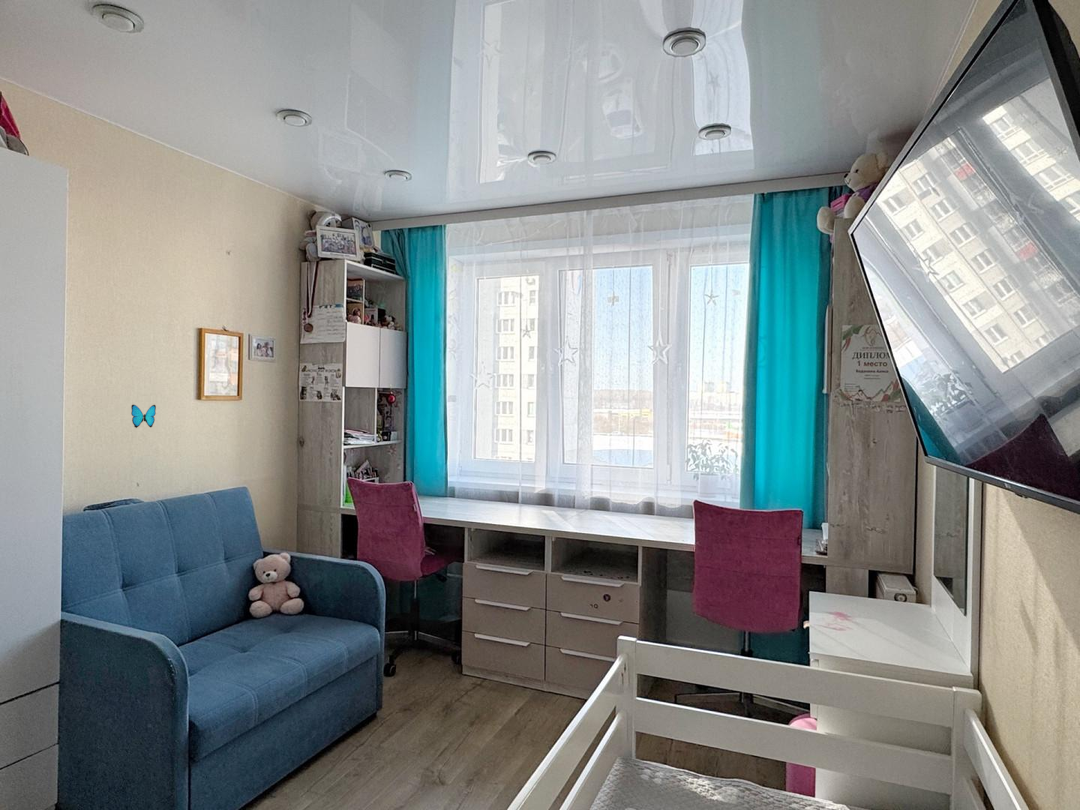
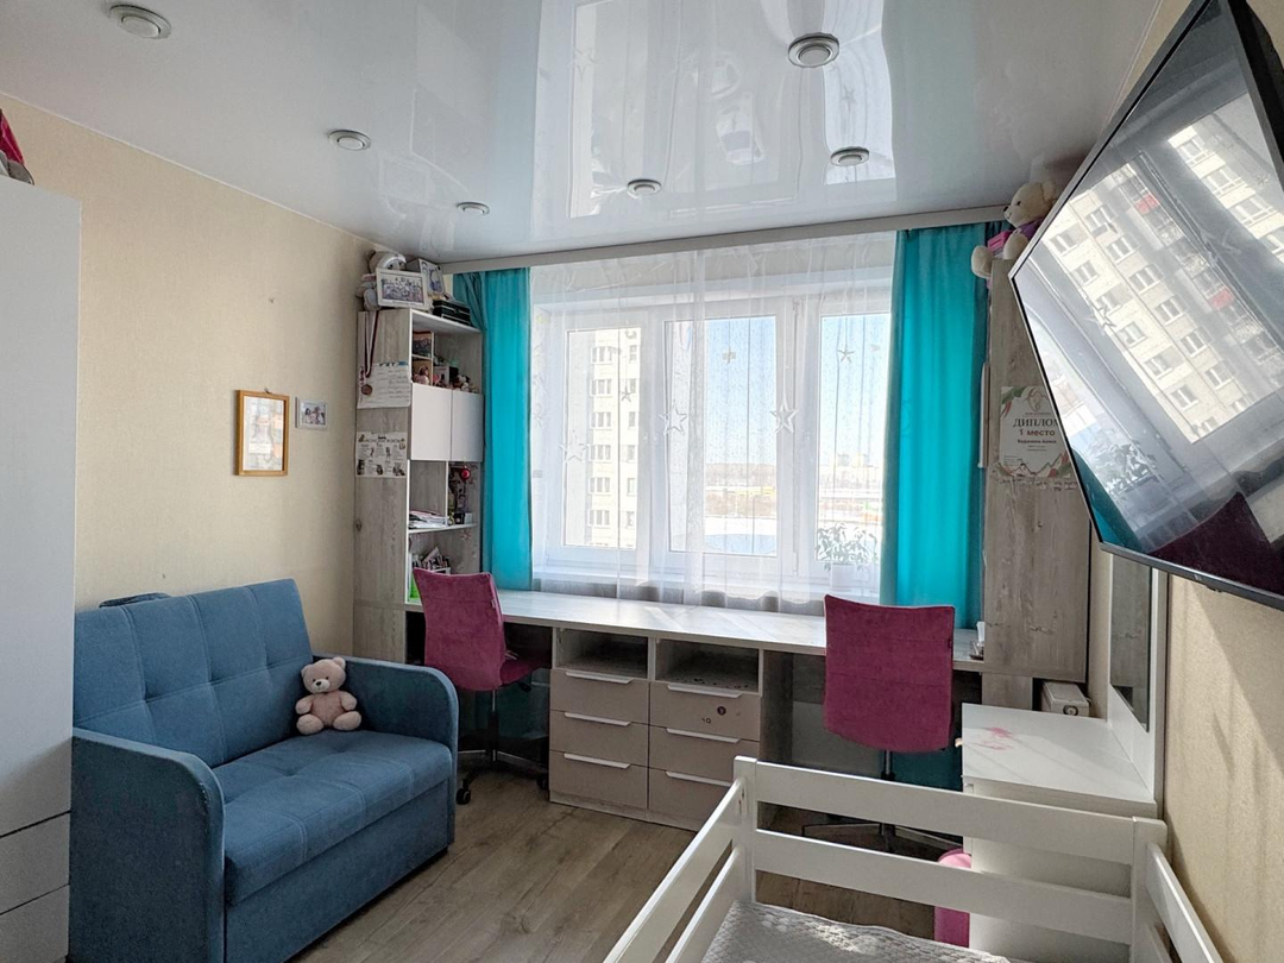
- decorative butterfly [130,404,157,429]
